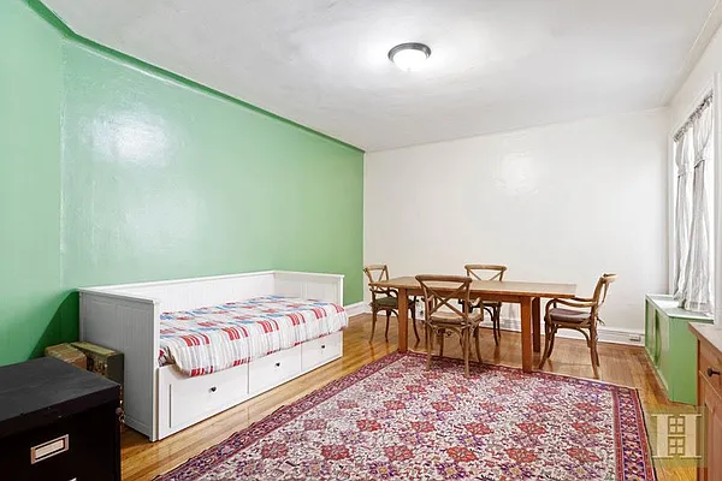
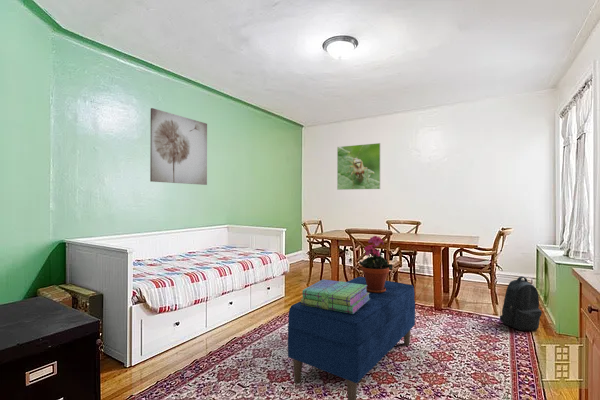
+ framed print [336,142,381,191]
+ wall art [149,107,208,186]
+ potted plant [358,235,394,293]
+ bench [287,276,416,400]
+ stack of books [300,278,370,314]
+ backpack [499,275,543,332]
